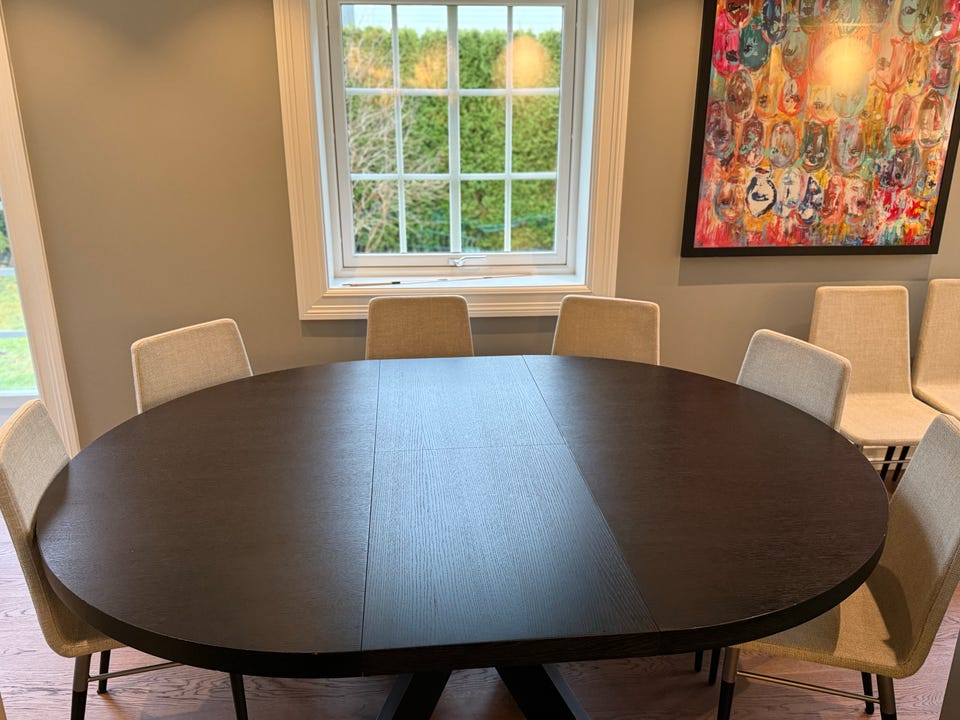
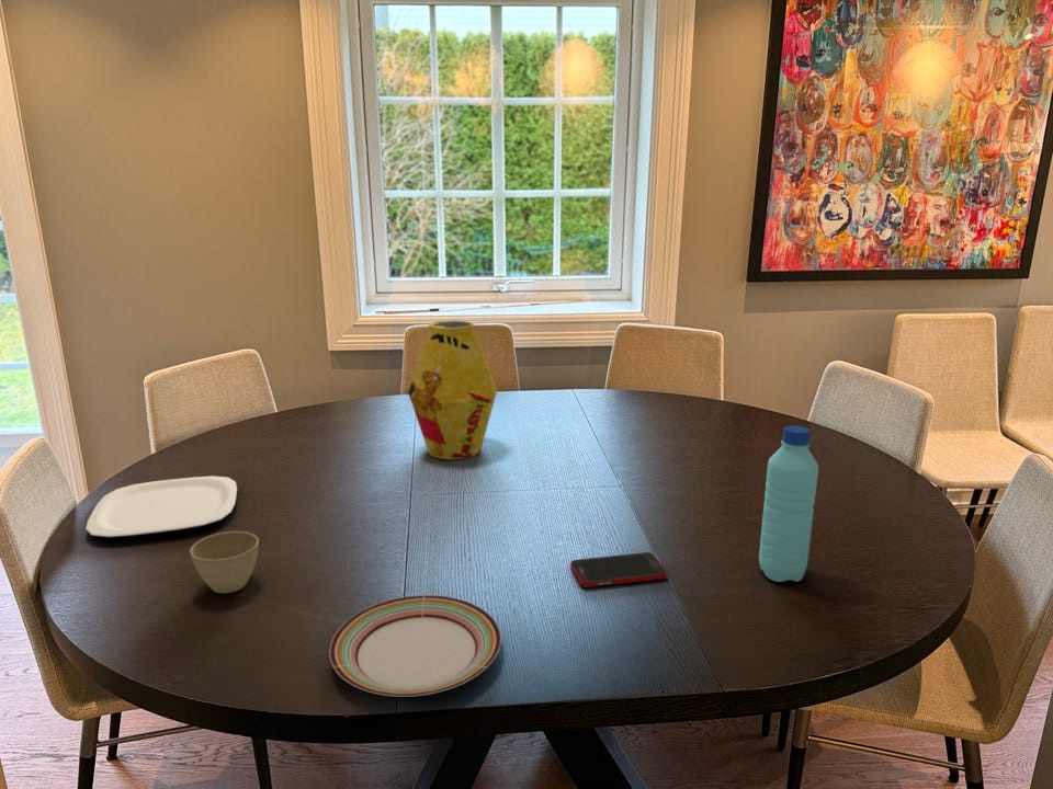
+ cell phone [569,551,668,588]
+ water bottle [758,424,819,583]
+ plate [328,594,502,698]
+ flower pot [189,530,260,594]
+ plate [84,474,238,539]
+ vase [407,319,498,460]
